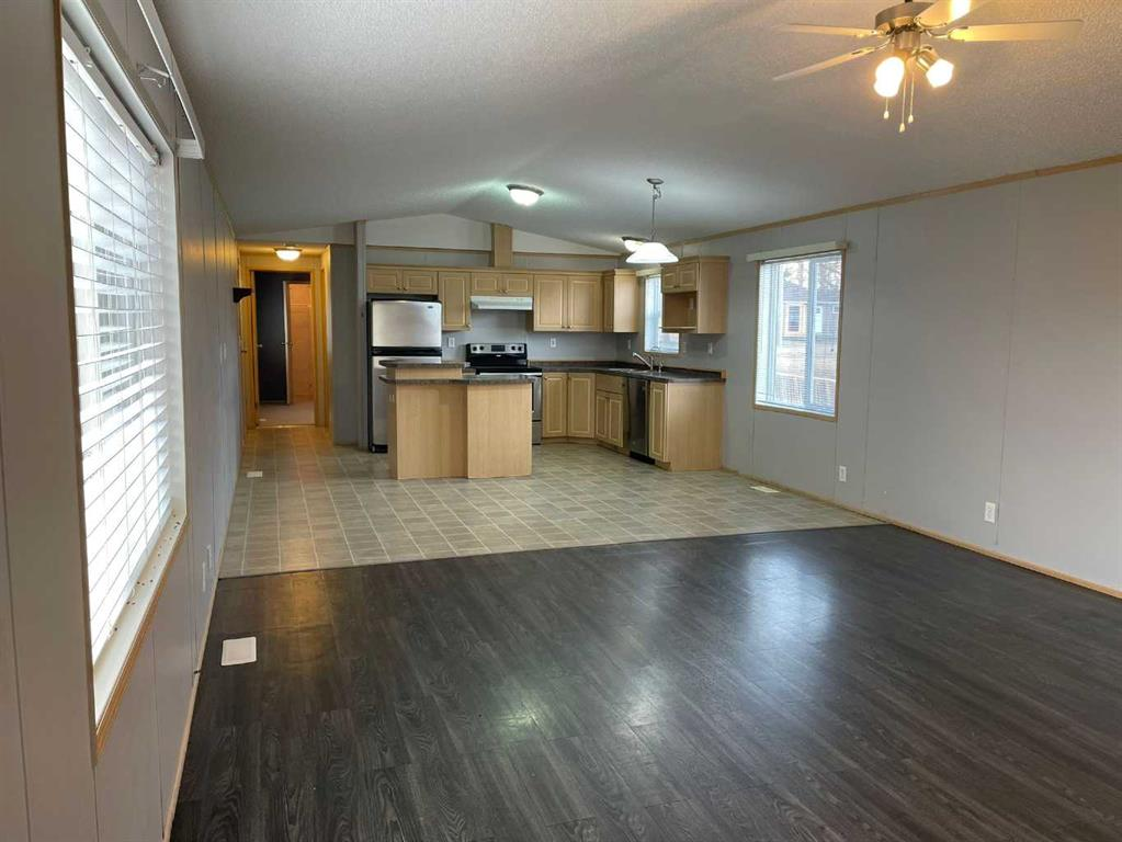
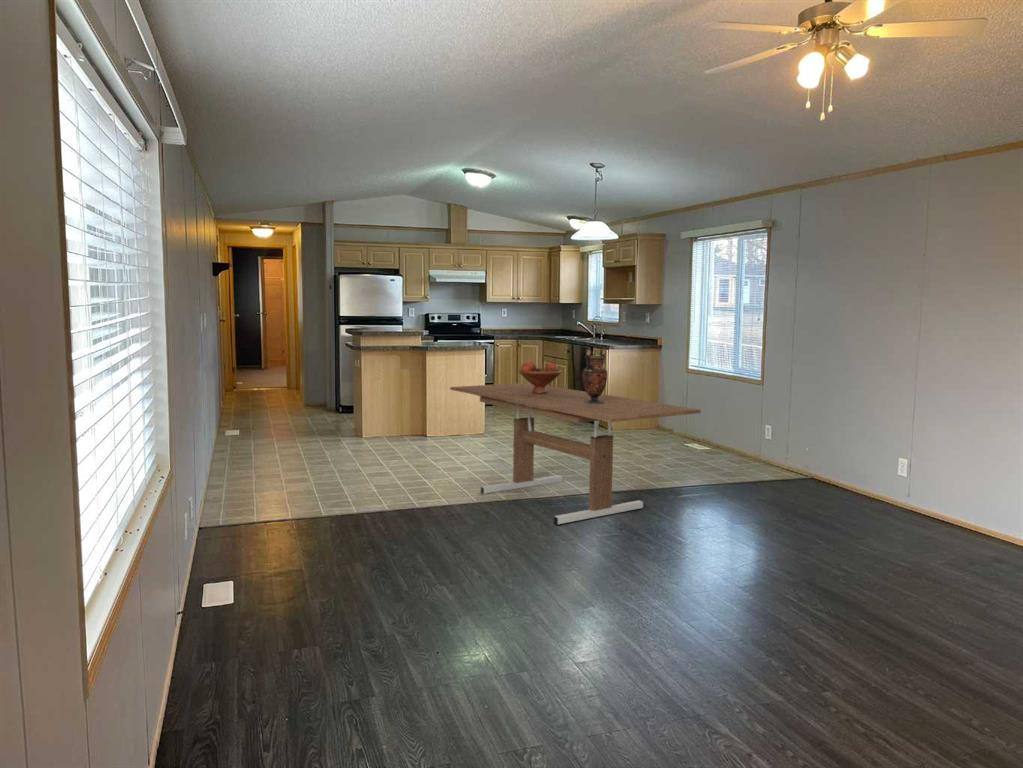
+ fruit bowl [518,360,562,394]
+ vase [581,346,608,404]
+ dining table [449,382,702,526]
